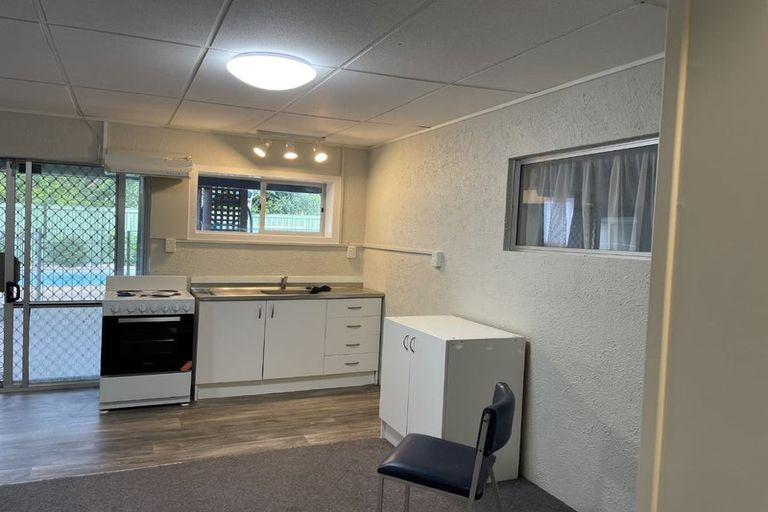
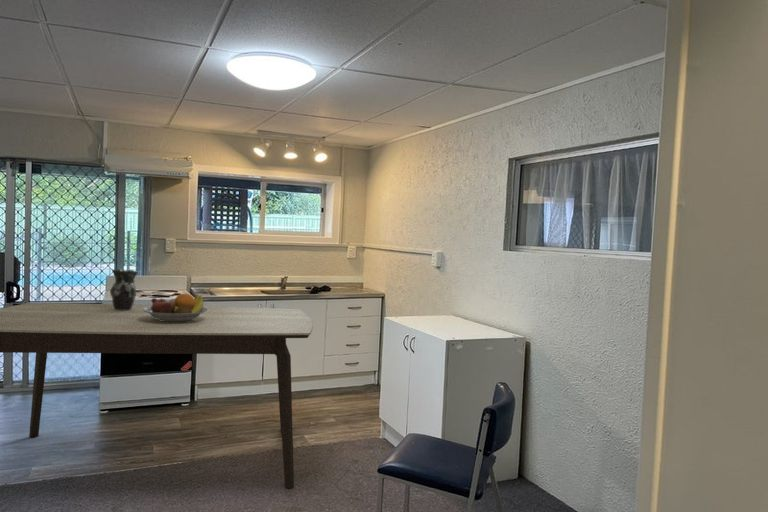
+ vase [109,268,140,310]
+ fruit bowl [142,293,208,322]
+ dining table [0,302,314,490]
